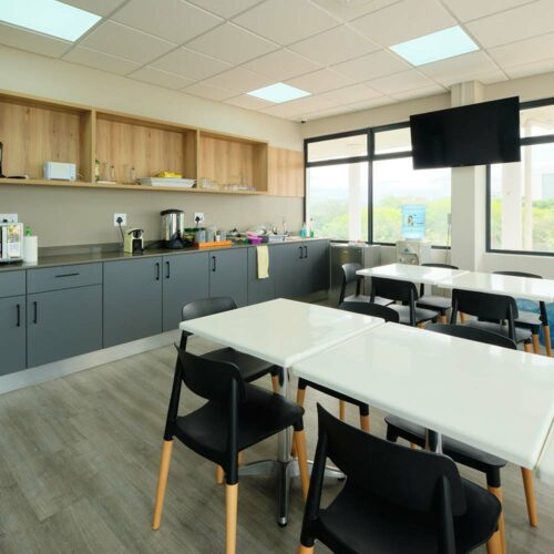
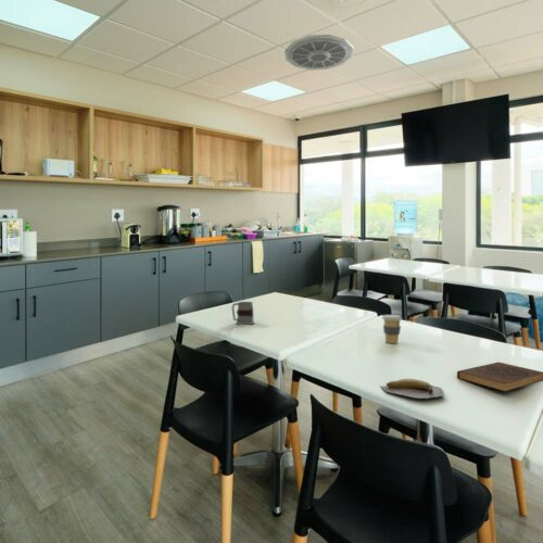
+ mug [230,301,255,326]
+ coffee cup [381,314,403,344]
+ ceiling vent [283,34,355,72]
+ banana [380,378,445,400]
+ book [456,362,543,393]
